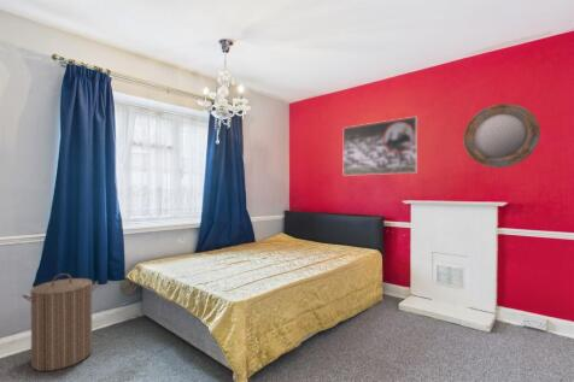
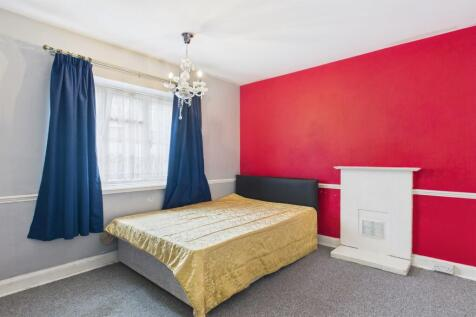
- home mirror [462,102,541,169]
- laundry hamper [22,272,99,372]
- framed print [342,116,418,177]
